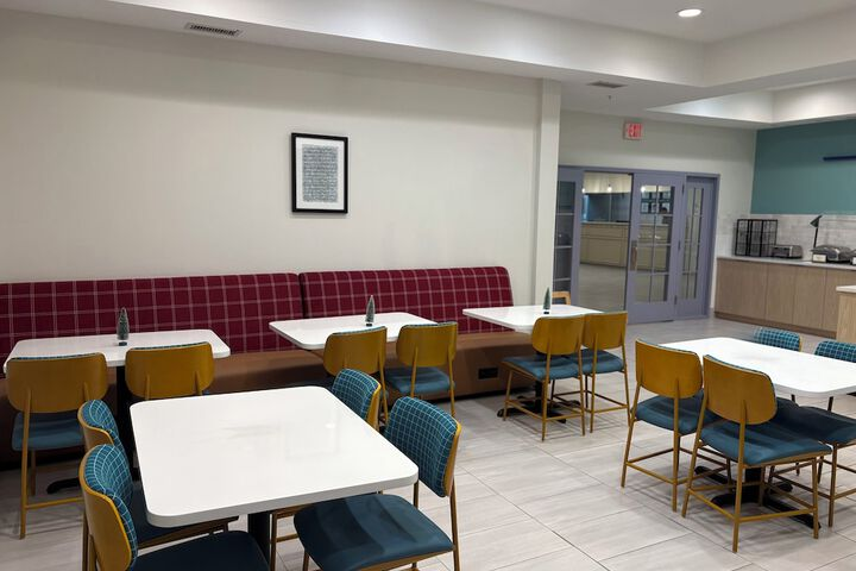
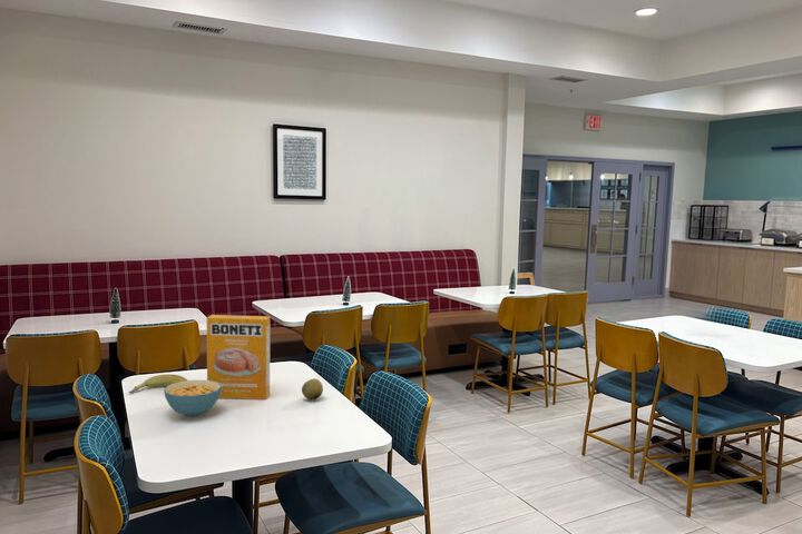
+ cereal bowl [163,379,222,417]
+ cereal box [206,314,271,400]
+ banana [128,374,188,394]
+ fruit [301,378,324,400]
